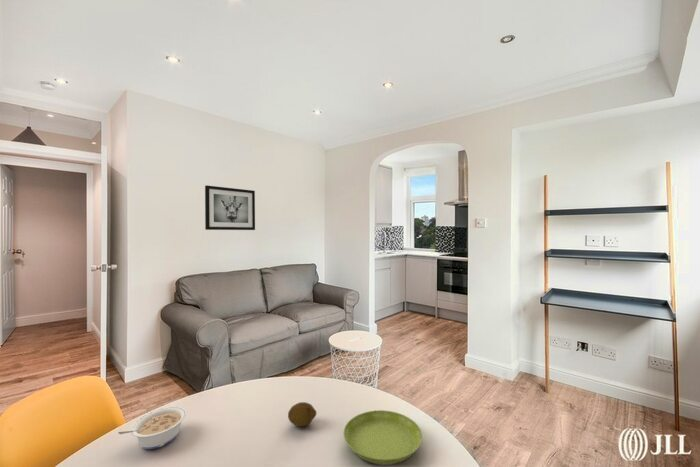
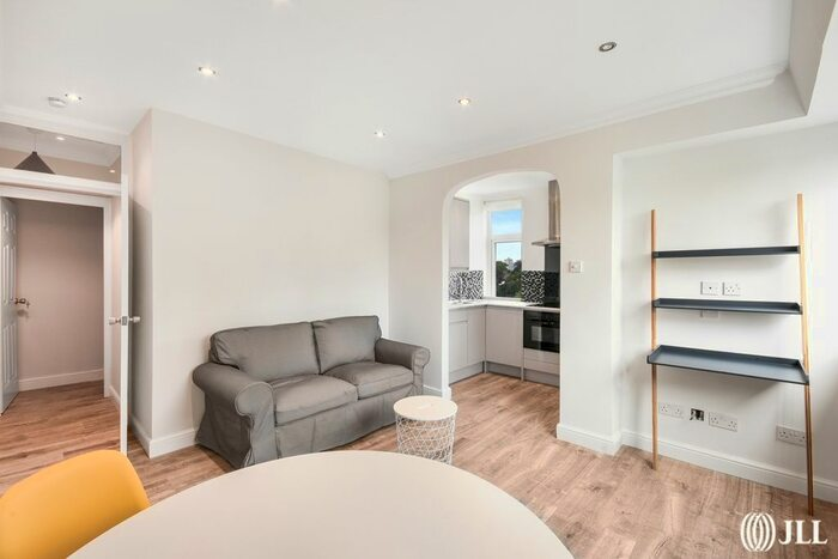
- fruit [287,401,317,428]
- saucer [343,409,423,466]
- wall art [204,184,256,231]
- legume [117,406,187,450]
